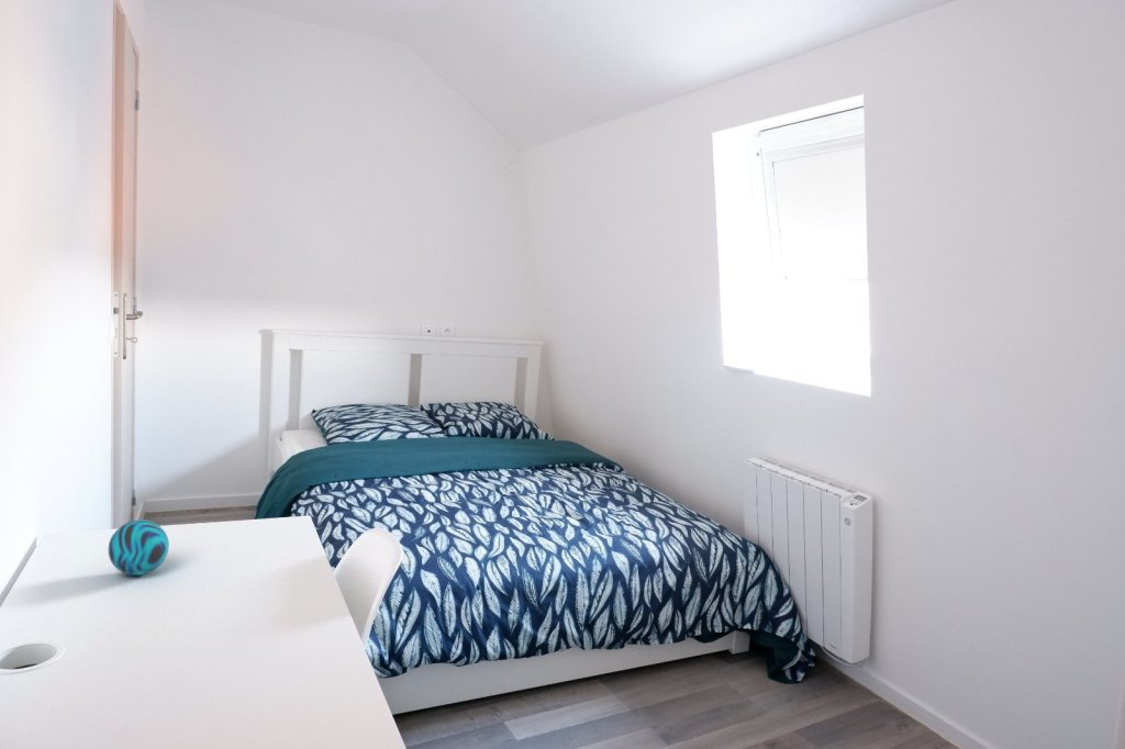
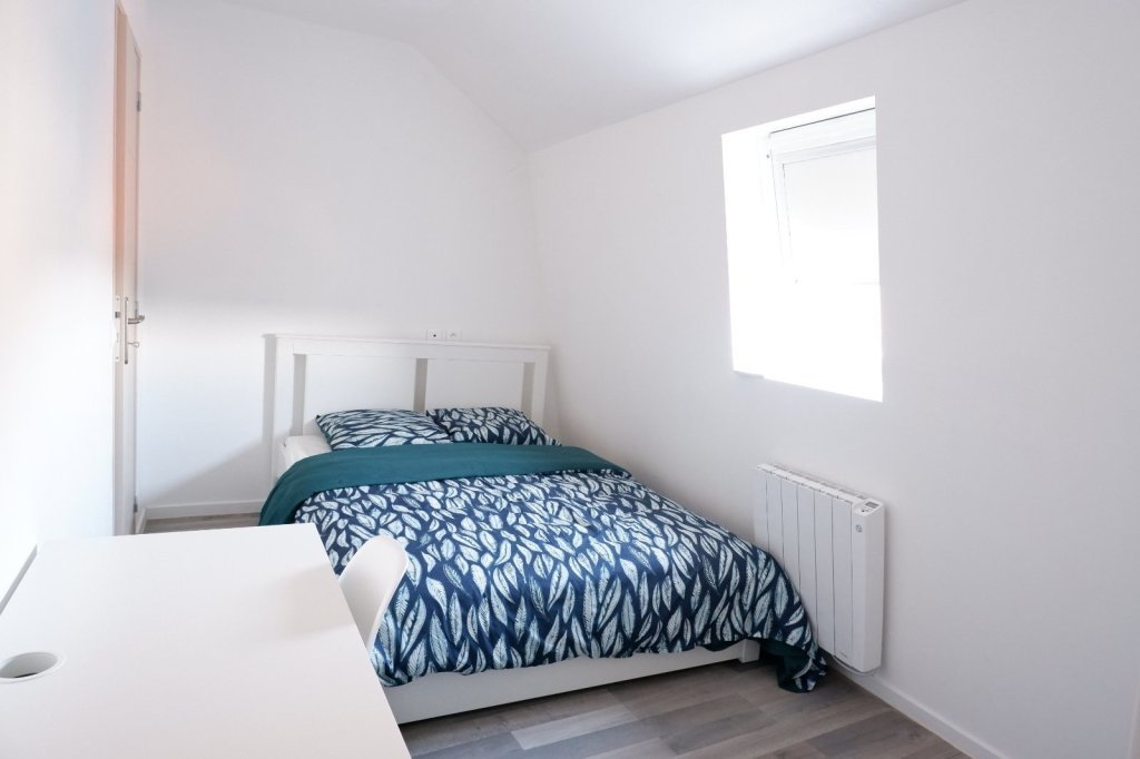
- decorative ball [108,518,170,577]
